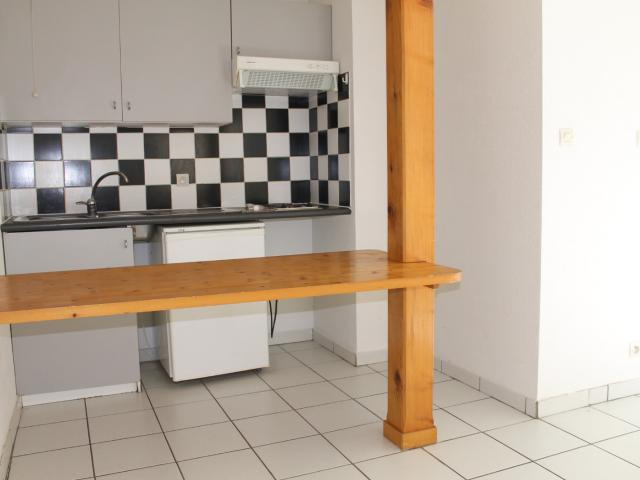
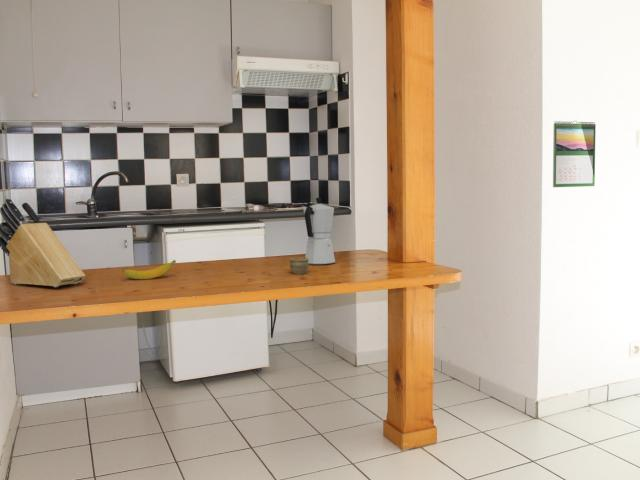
+ moka pot [302,196,336,265]
+ knife block [0,197,86,288]
+ calendar [552,120,597,188]
+ banana [122,259,177,280]
+ cup [289,257,310,276]
